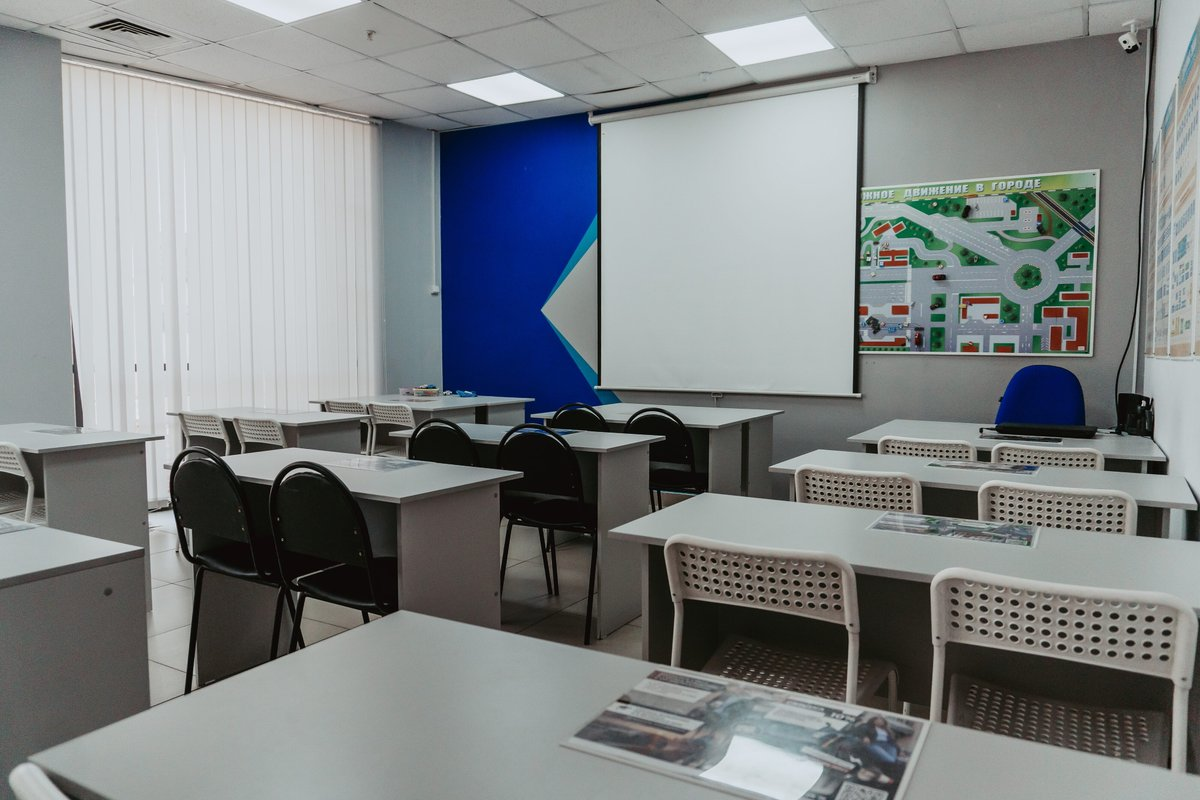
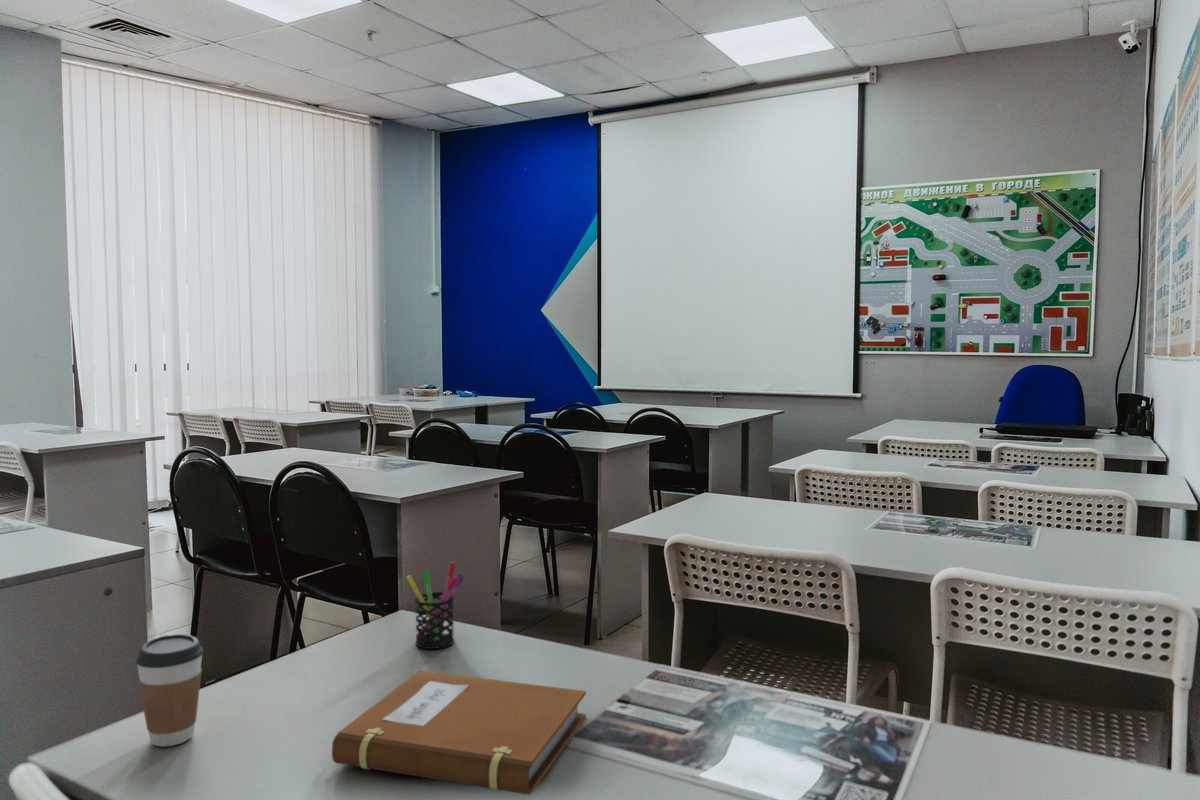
+ pen holder [405,561,465,650]
+ coffee cup [135,633,204,748]
+ notebook [331,669,587,796]
